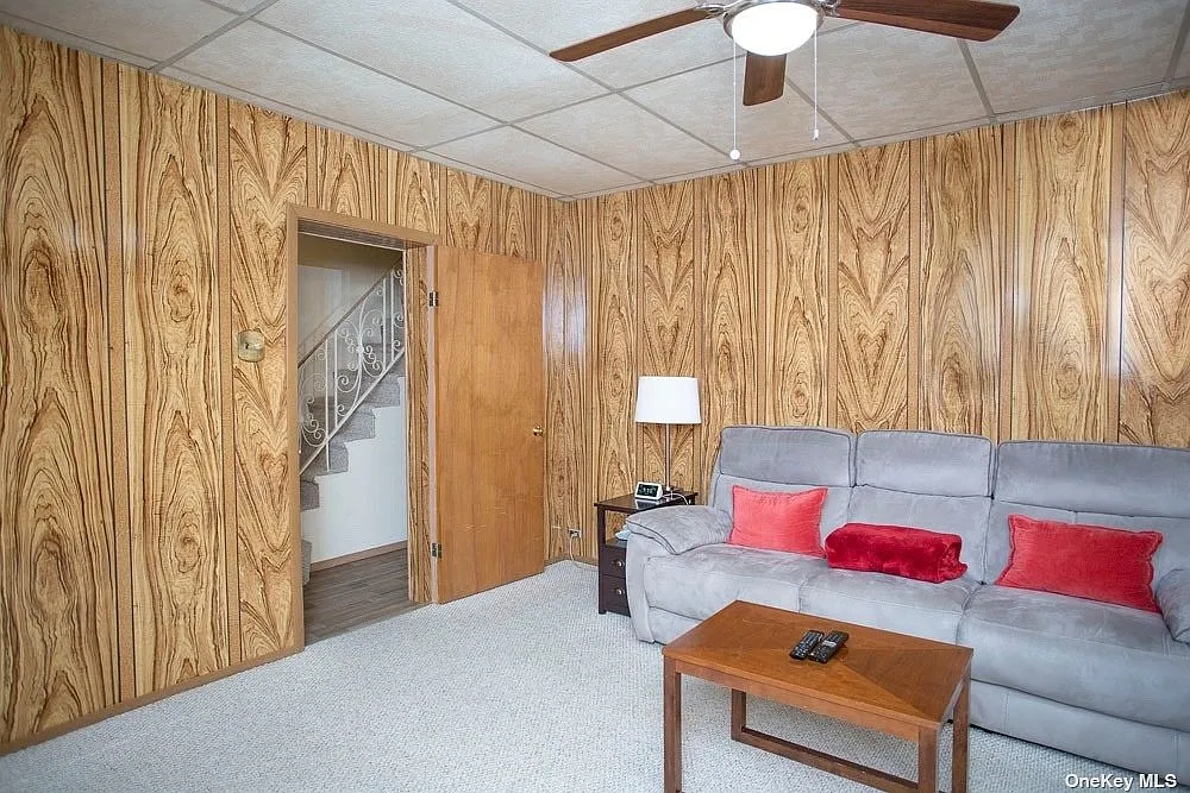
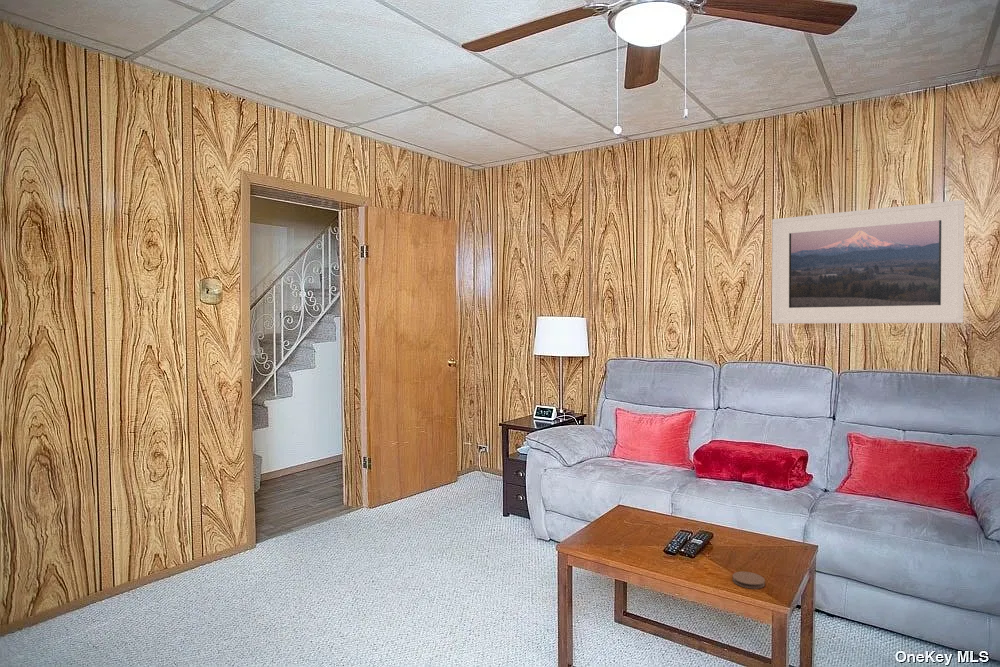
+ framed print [771,199,965,324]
+ coaster [732,571,766,590]
